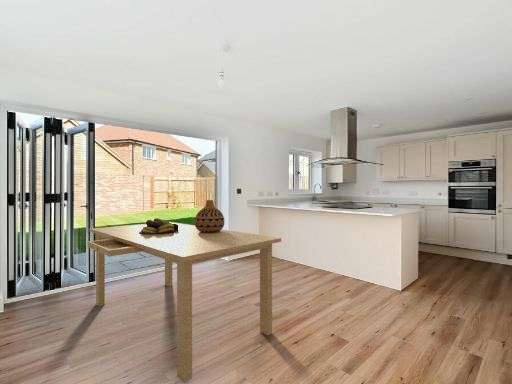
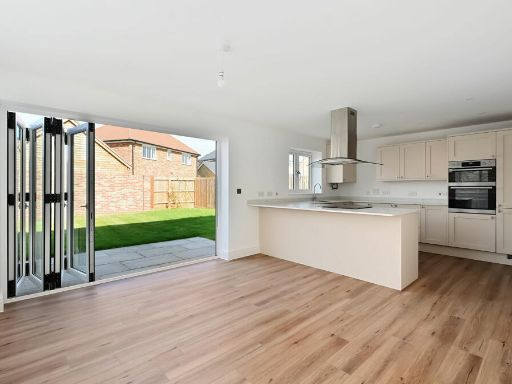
- vase [194,199,225,232]
- fruit bowl [139,217,179,234]
- dining table [87,221,282,384]
